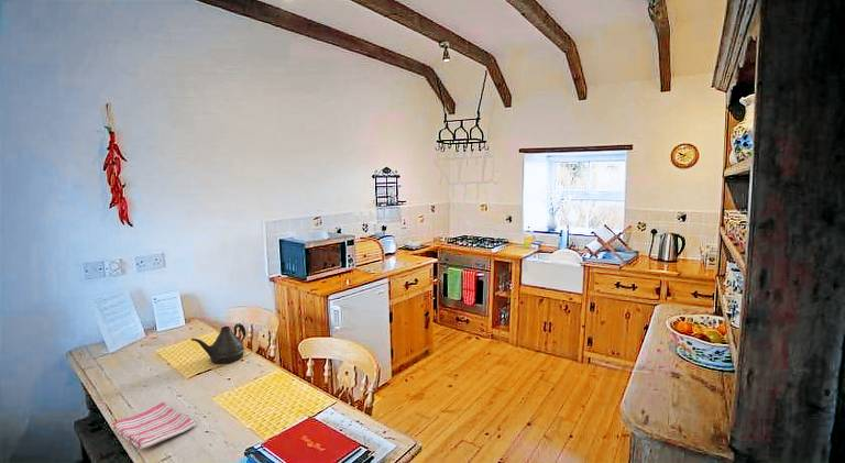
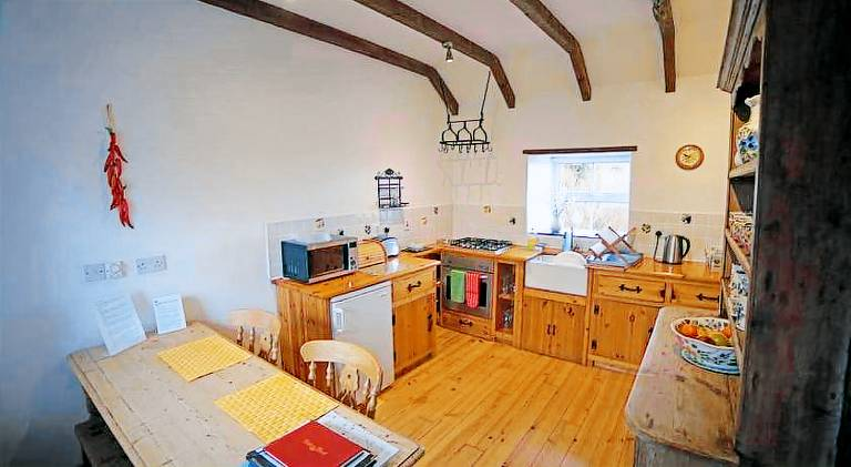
- teapot [190,322,246,365]
- dish towel [112,400,197,450]
